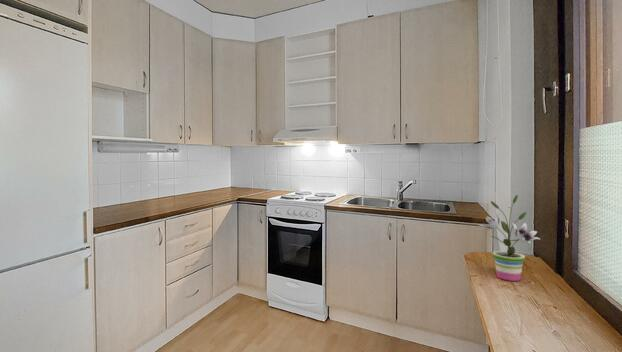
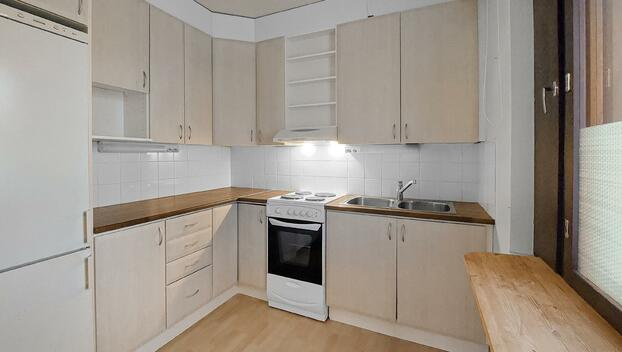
- potted plant [478,194,540,282]
